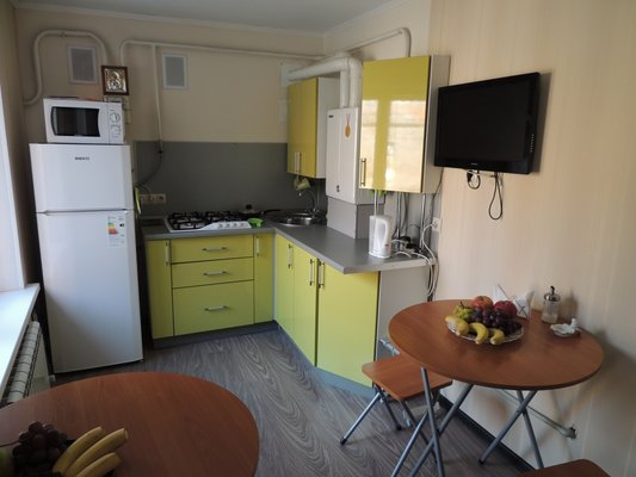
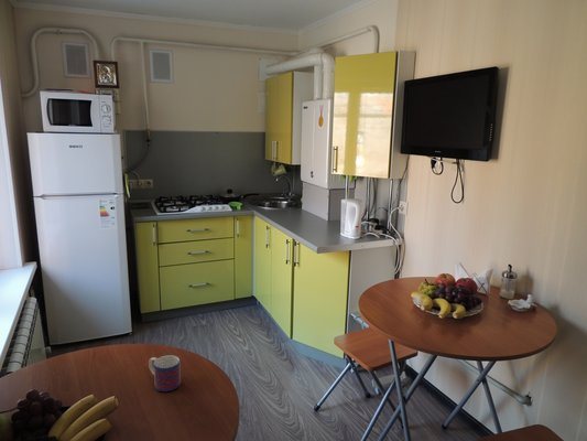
+ mug [148,354,182,392]
